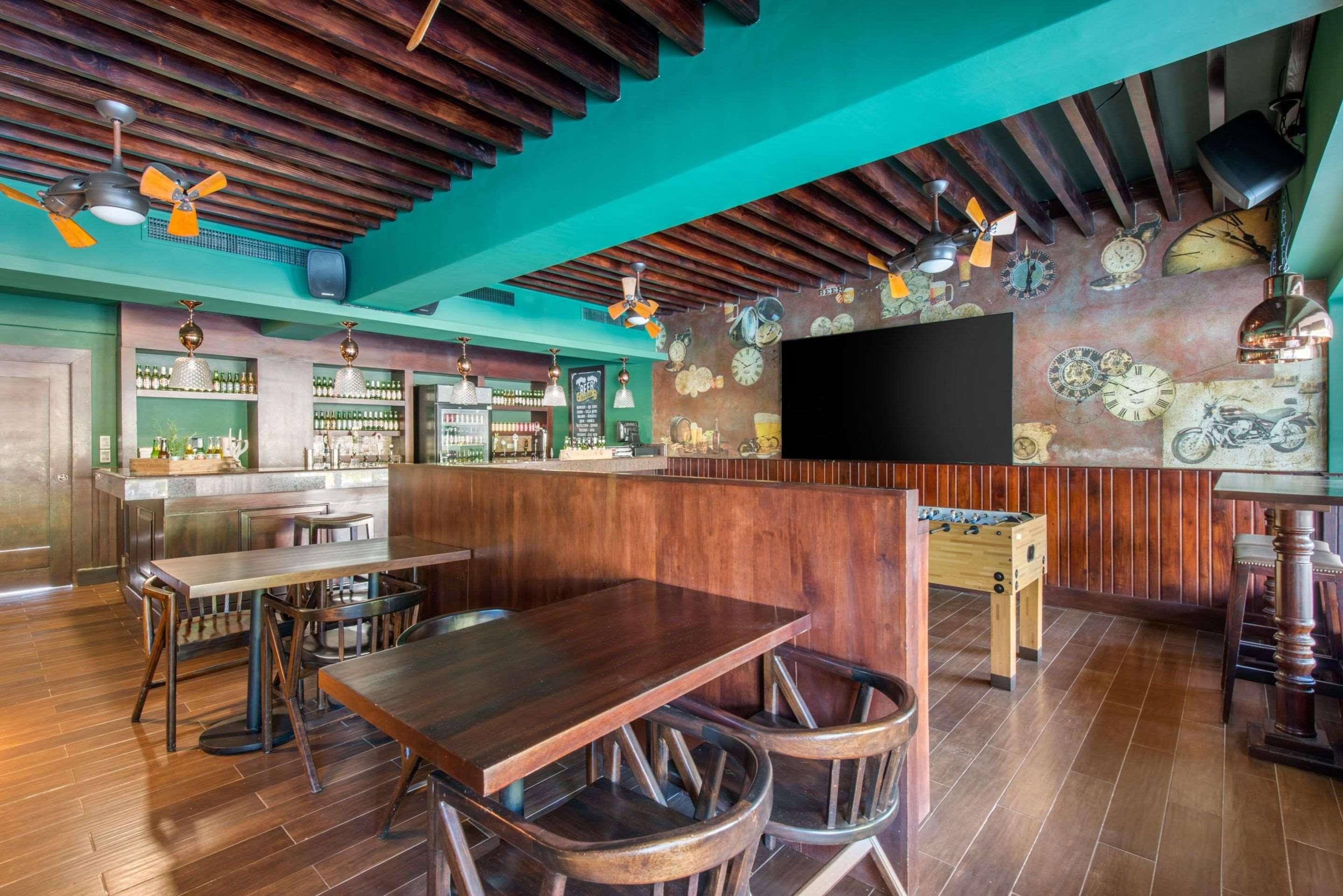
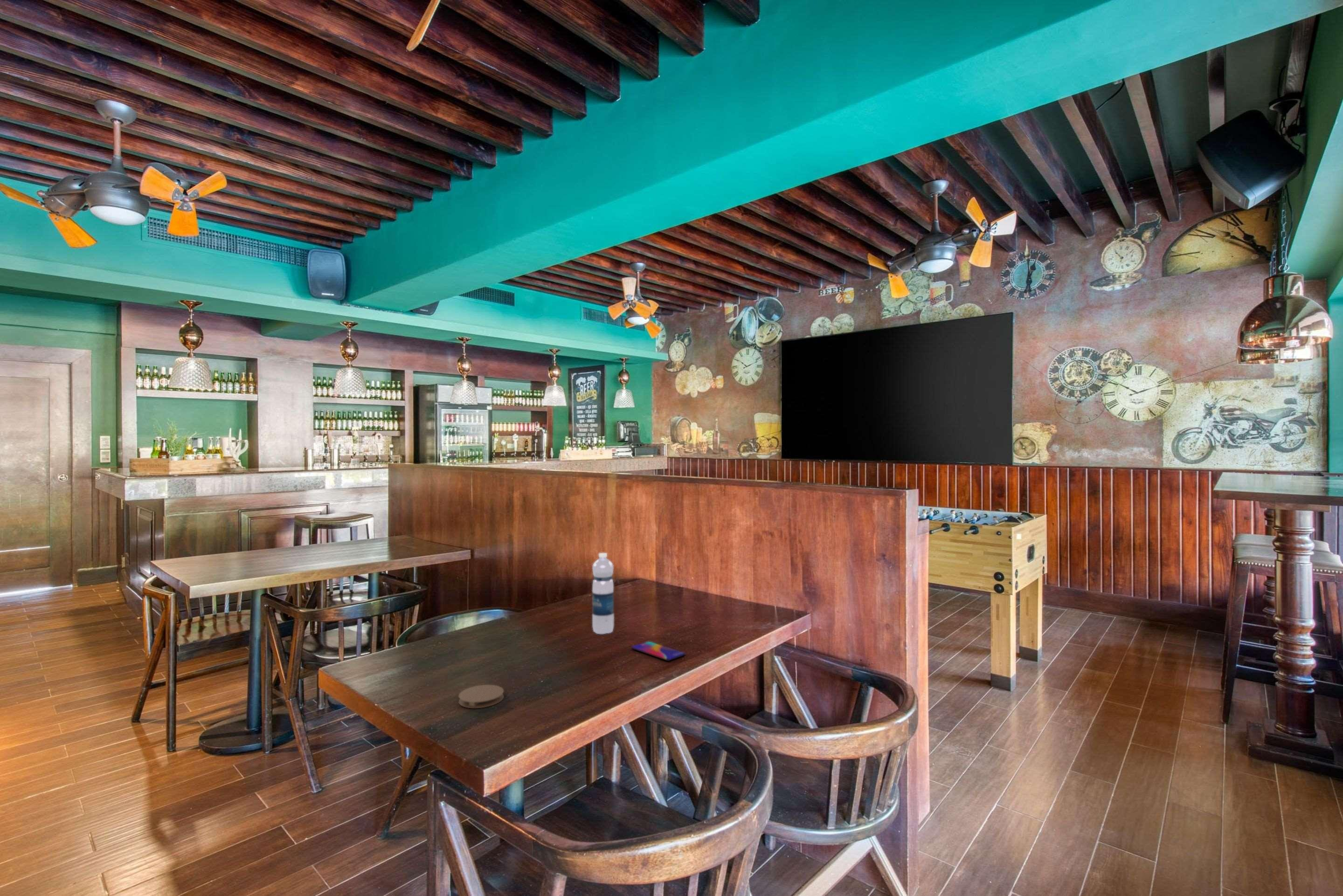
+ water bottle [592,552,615,634]
+ coaster [458,684,504,709]
+ smartphone [631,641,686,662]
